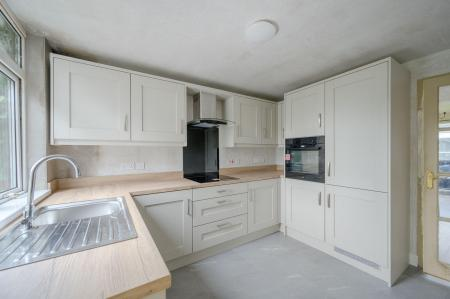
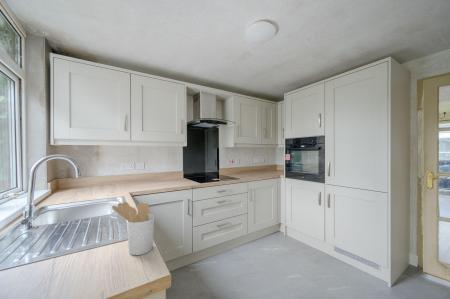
+ utensil holder [111,201,155,256]
